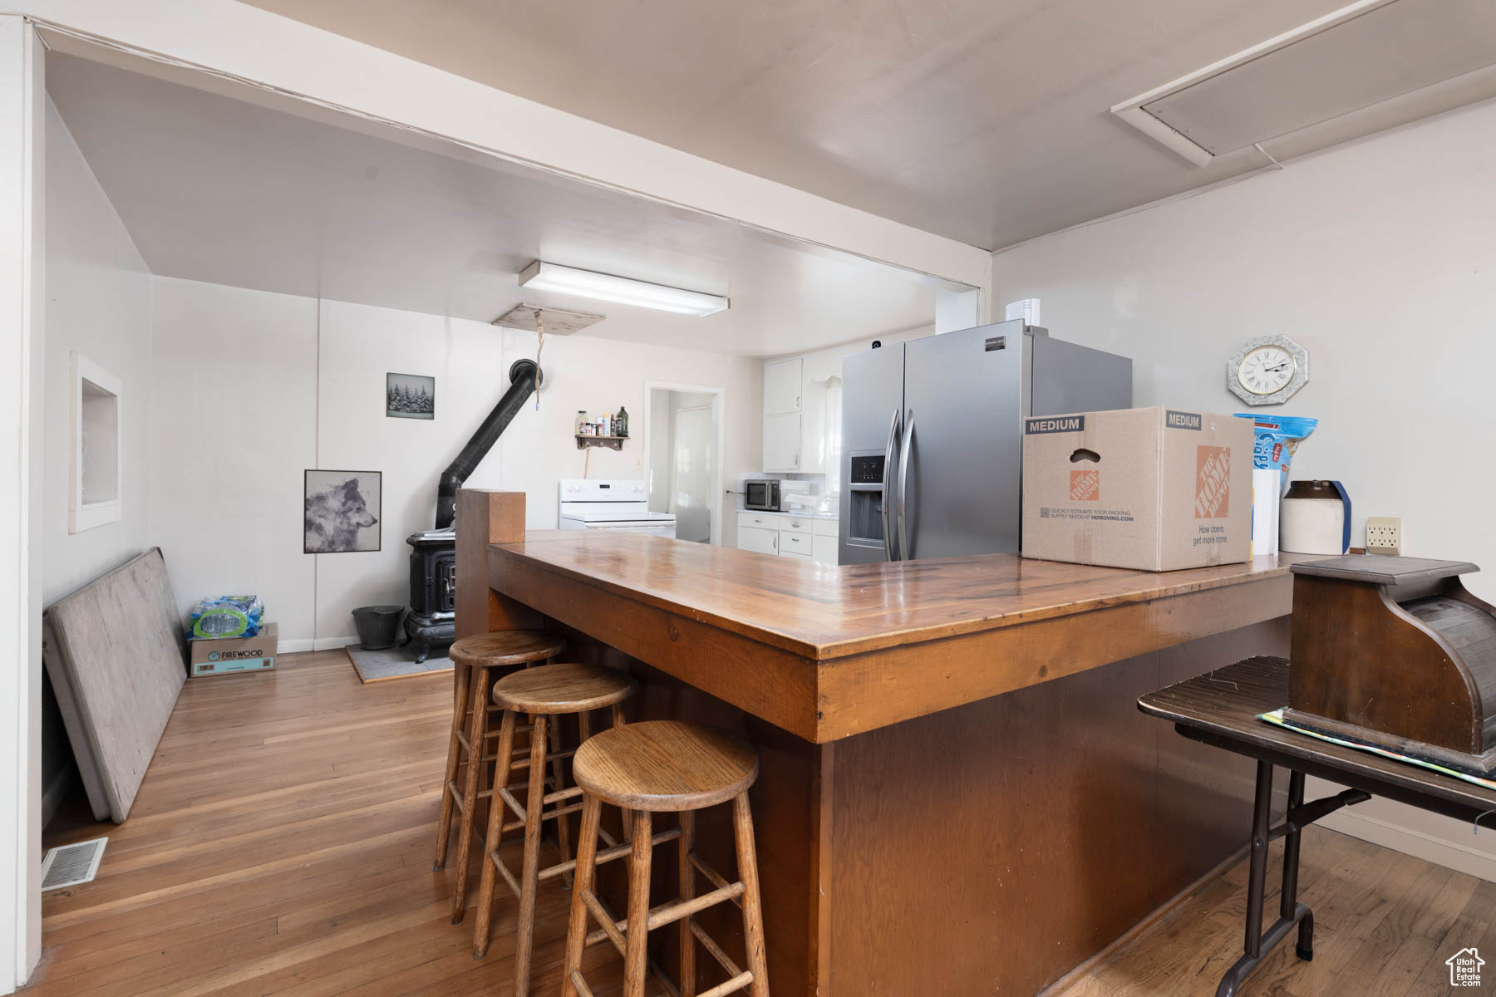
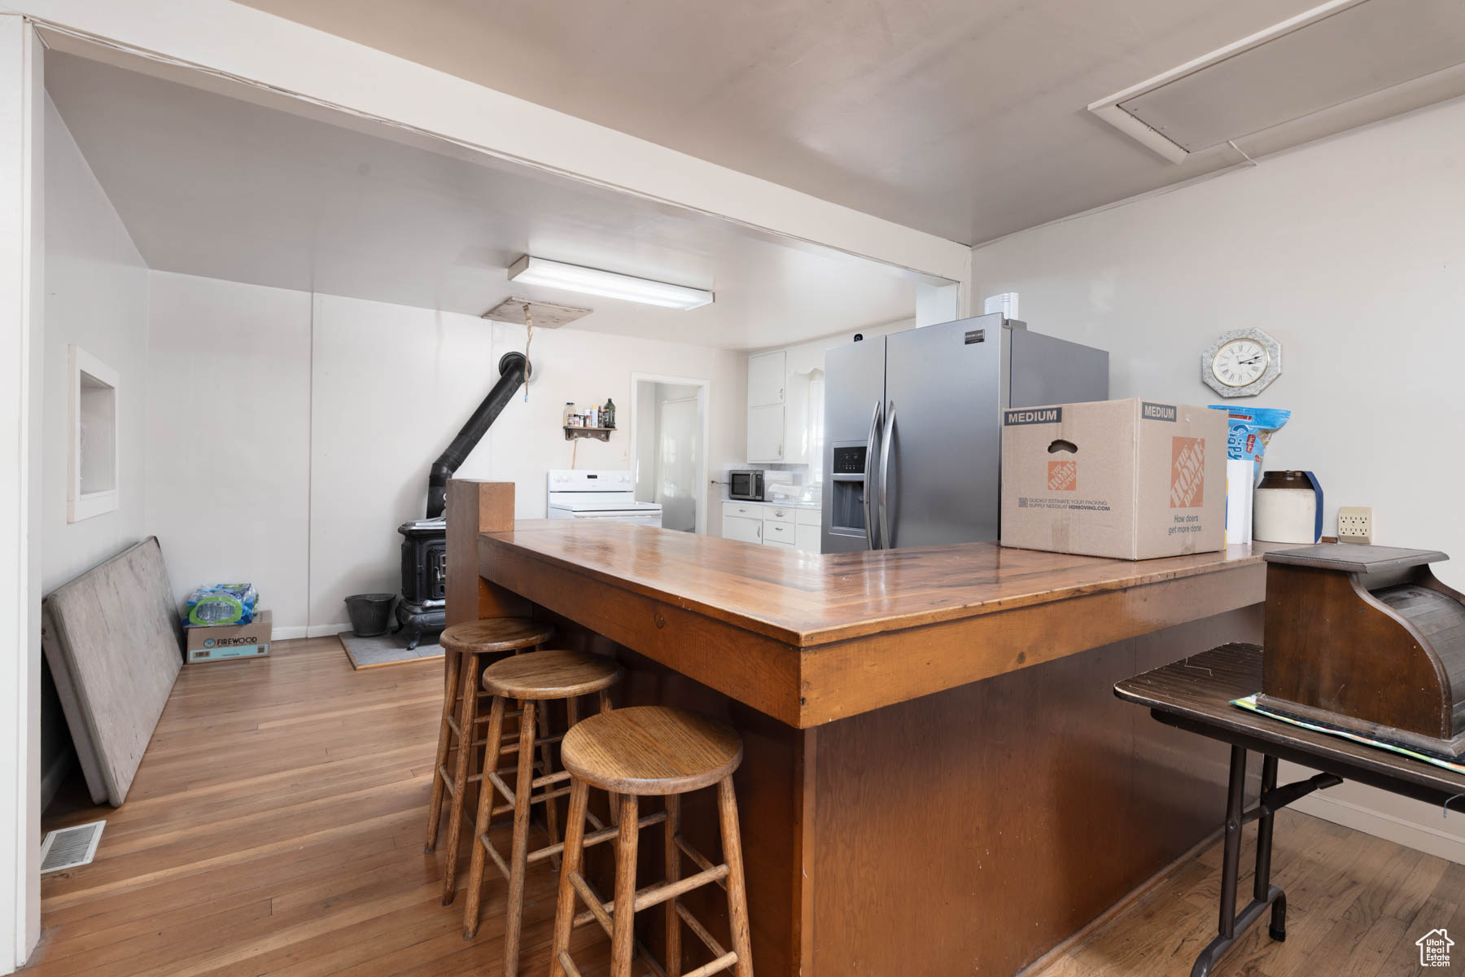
- wall art [385,372,435,422]
- wall art [303,468,383,555]
